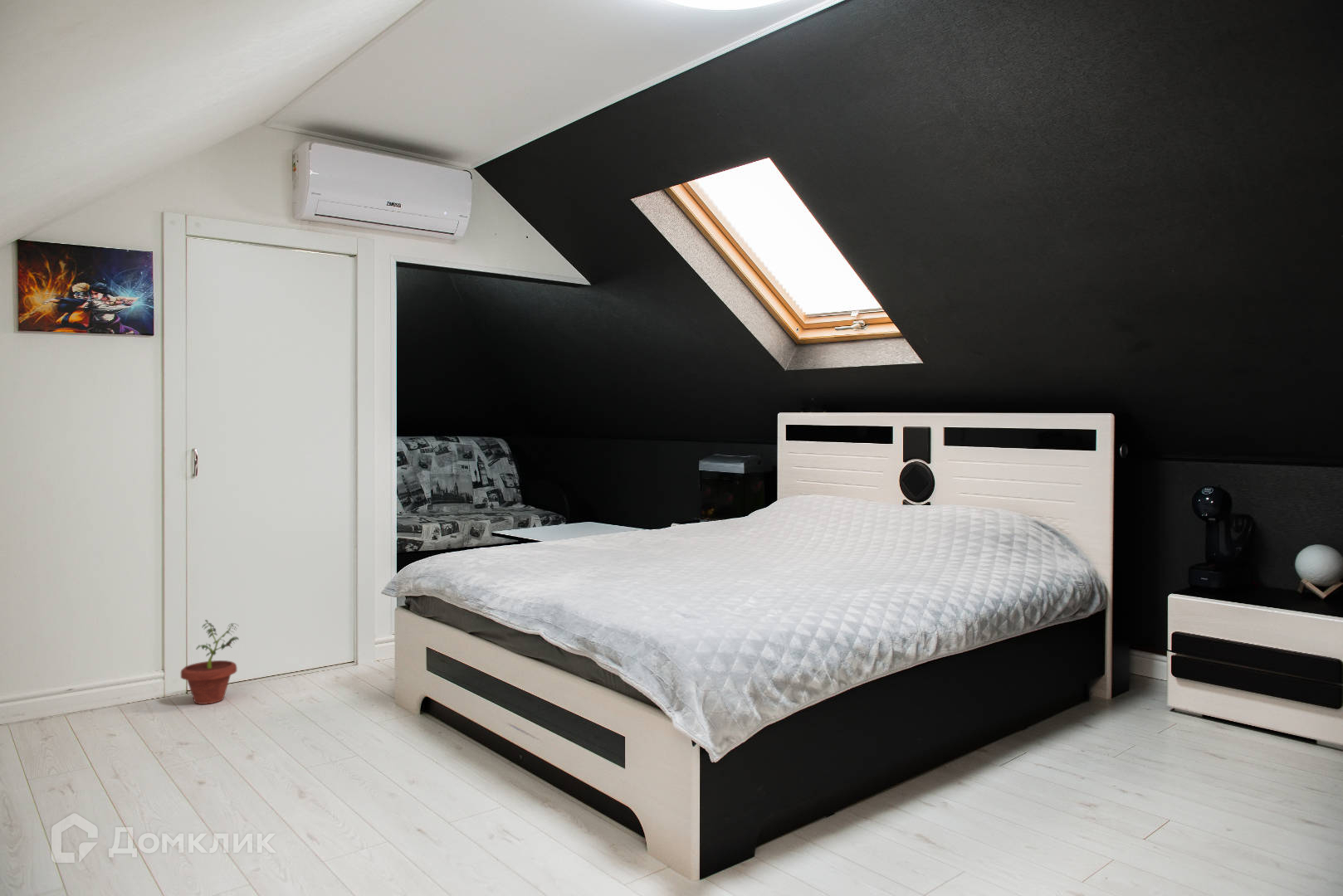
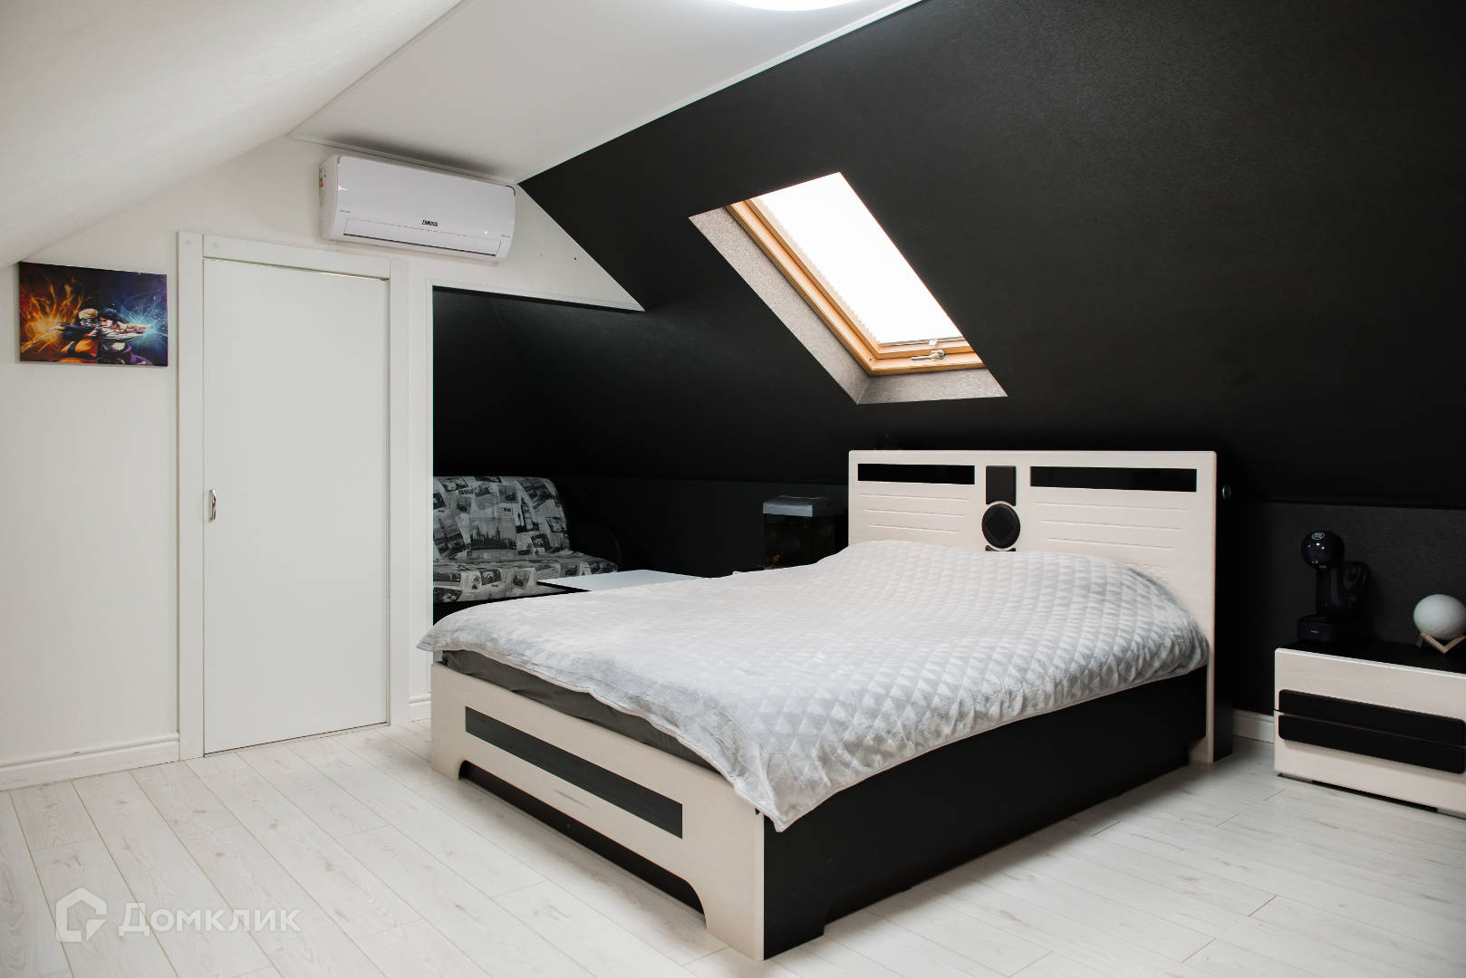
- potted plant [180,619,240,705]
